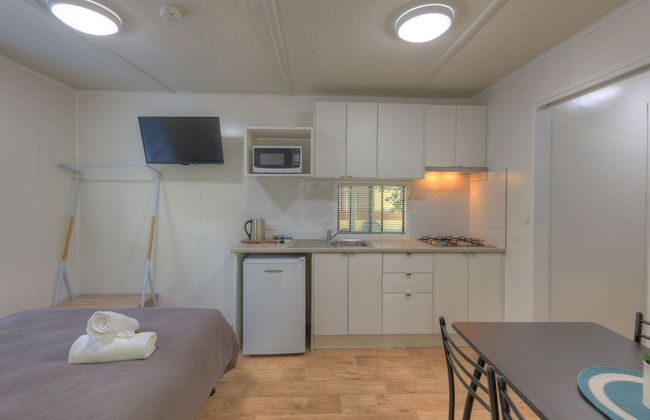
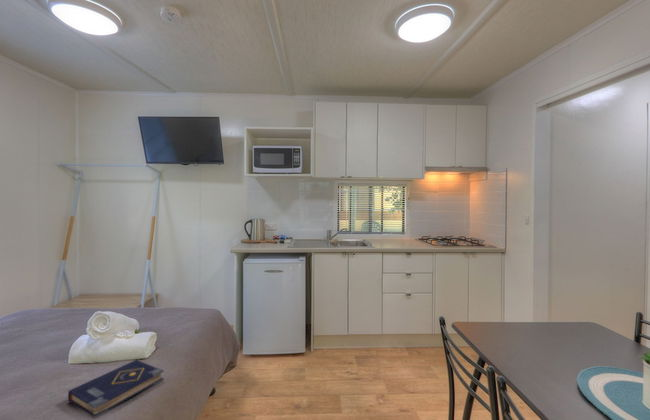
+ book [67,359,165,420]
